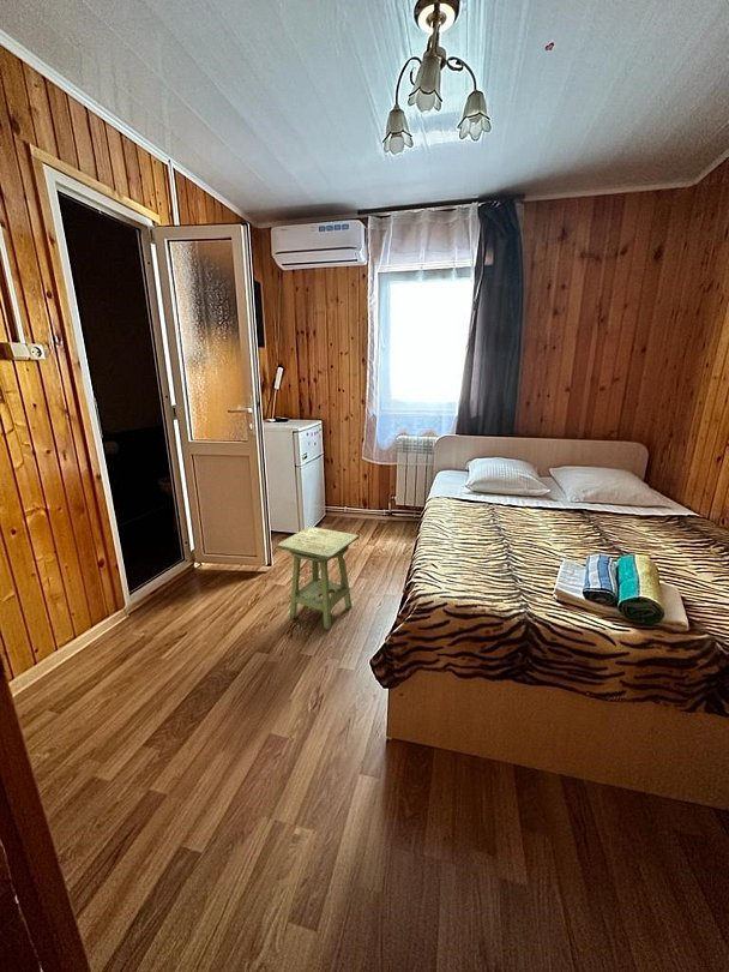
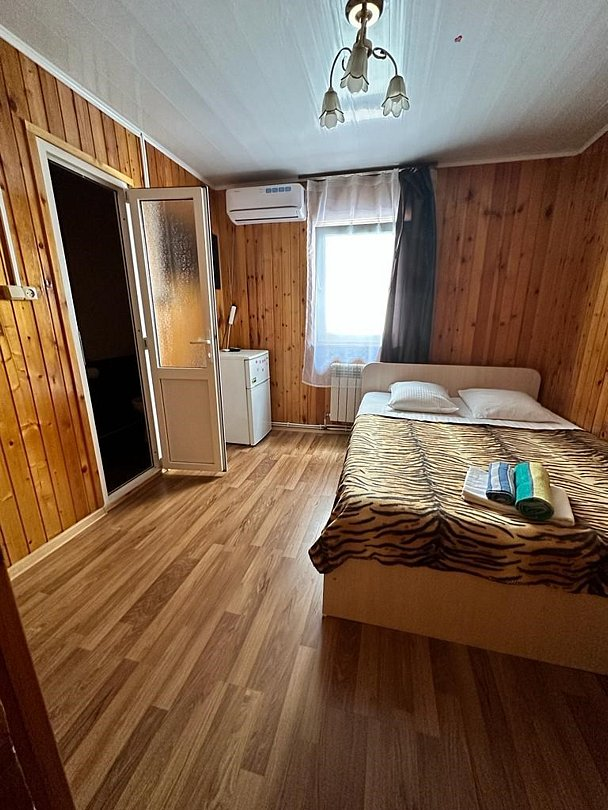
- side table [276,526,361,631]
